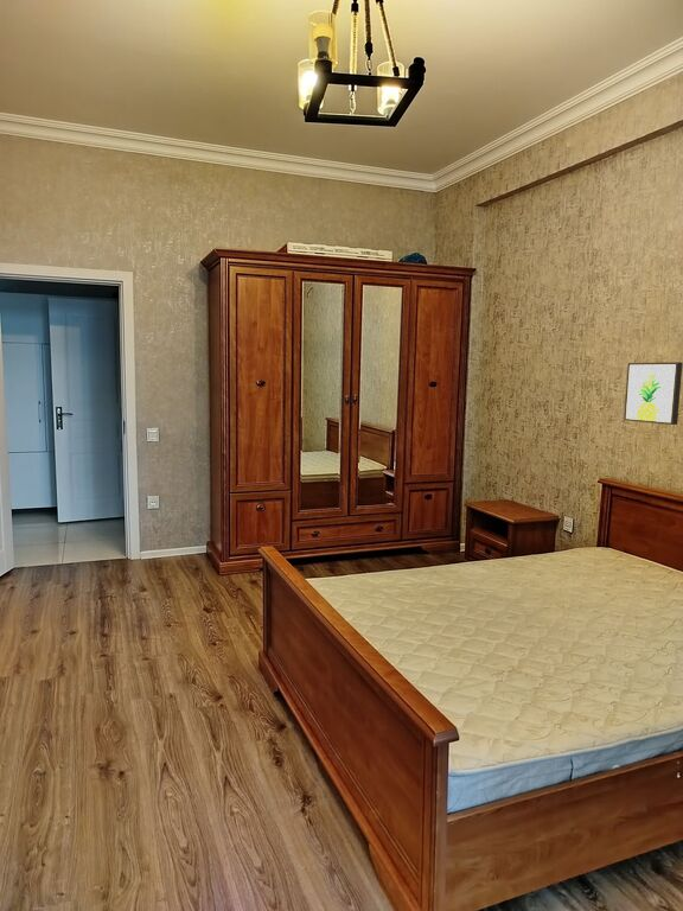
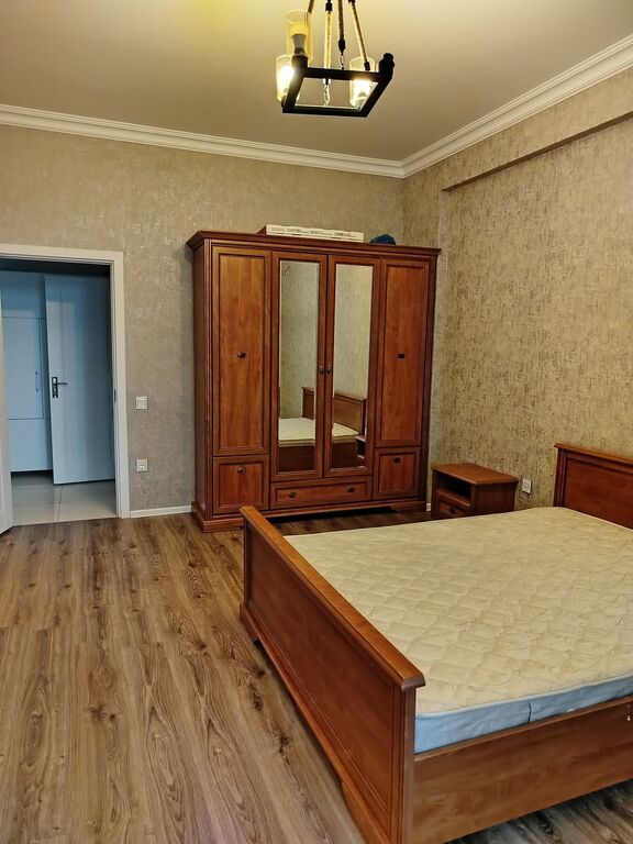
- wall art [623,361,683,426]
